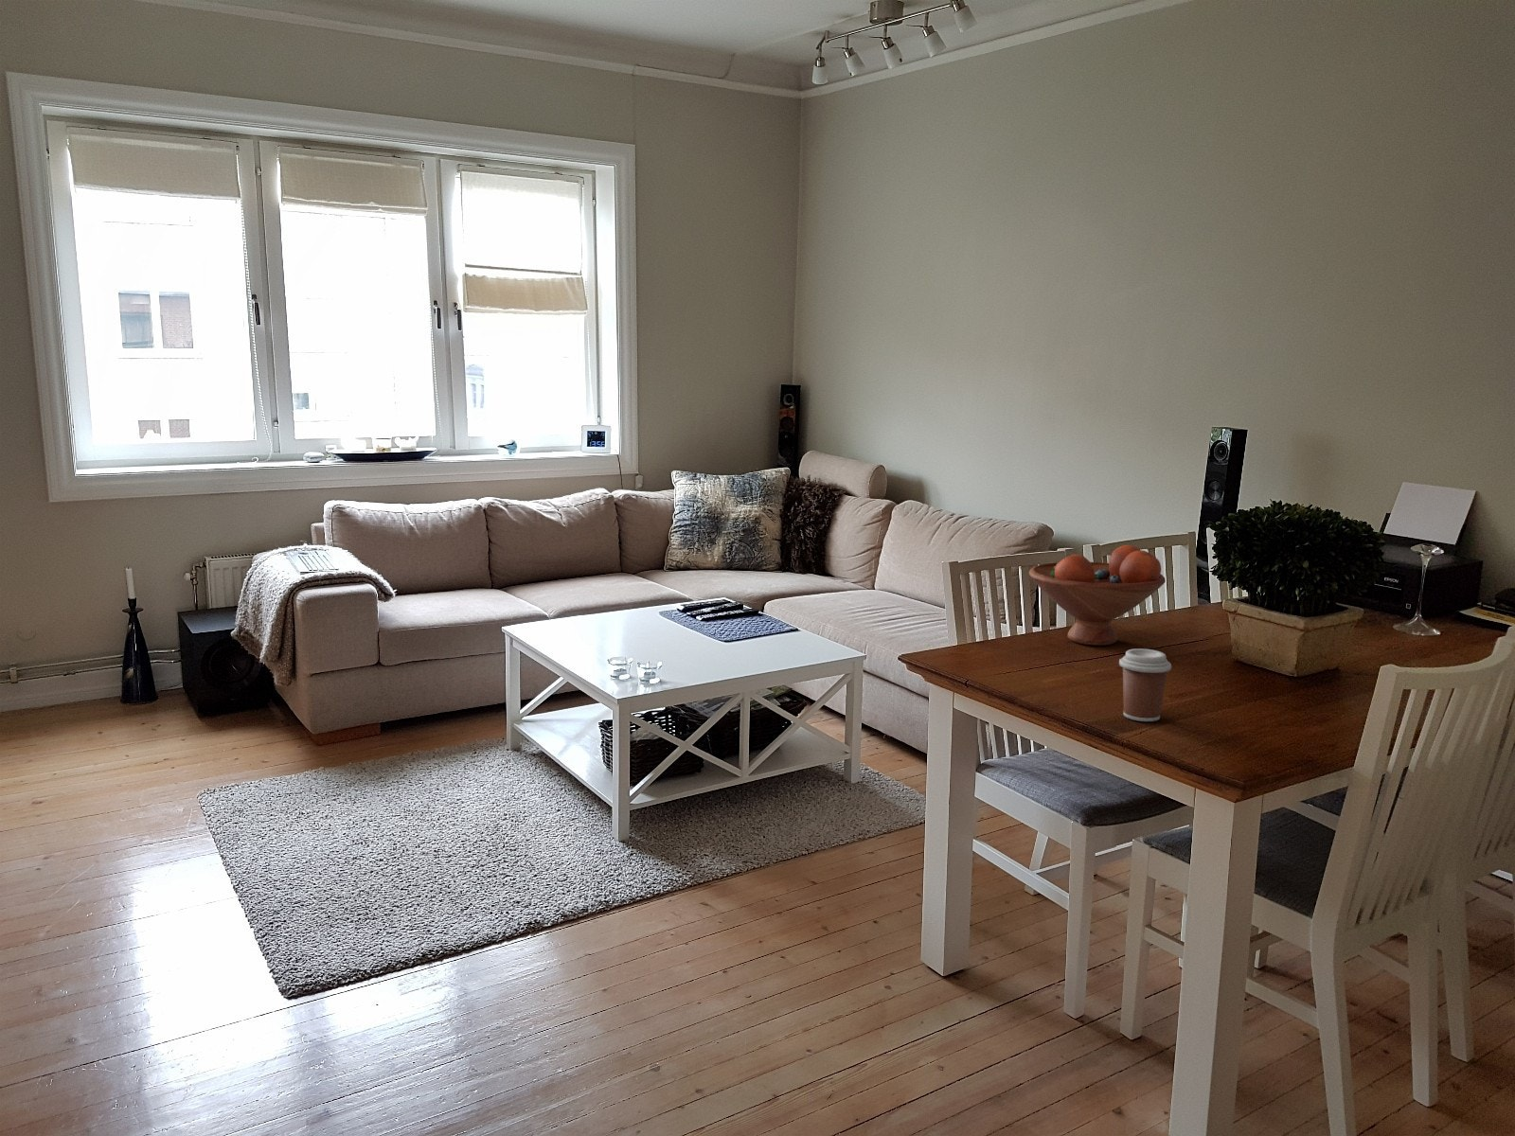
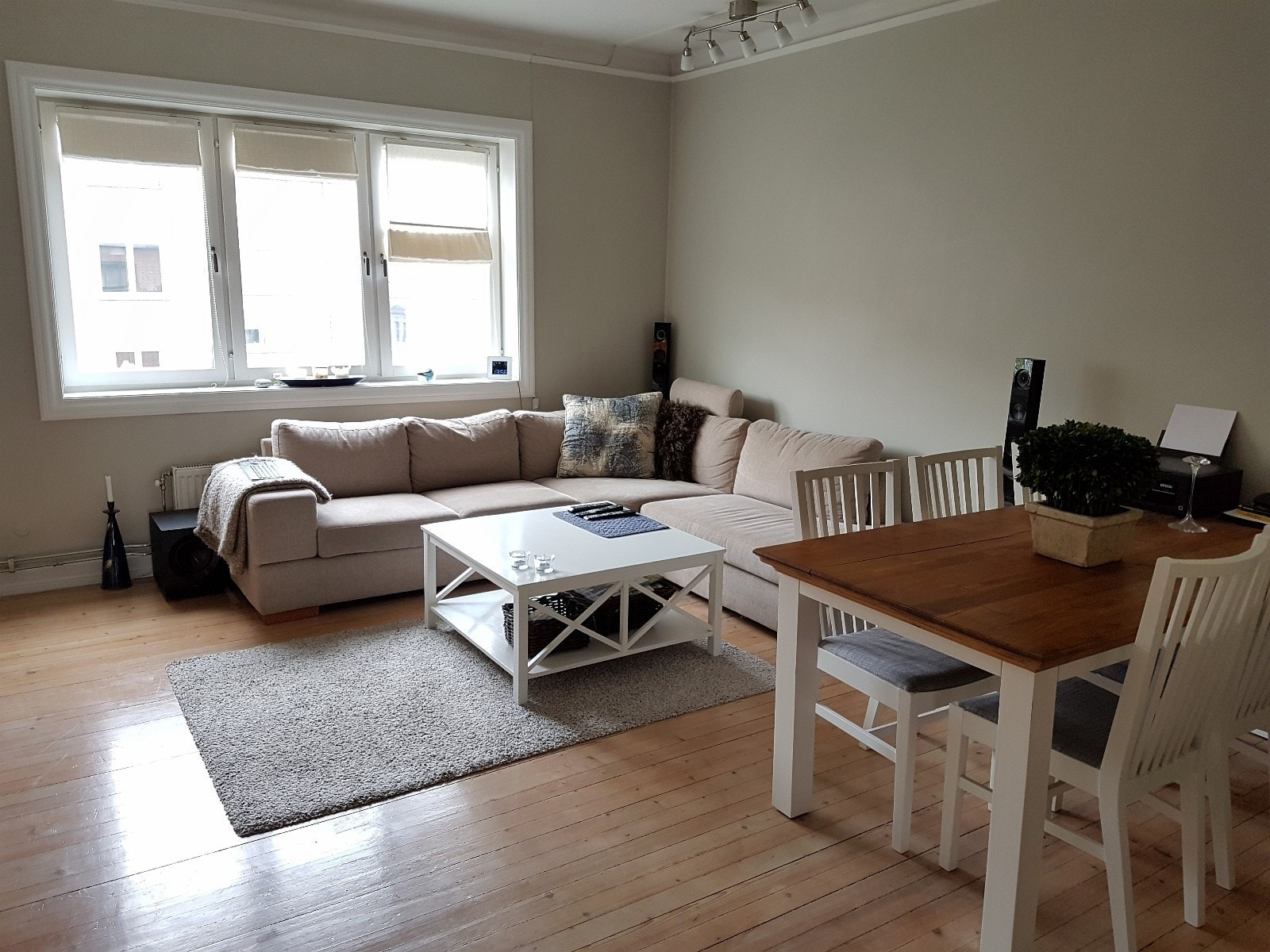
- coffee cup [1118,648,1173,722]
- fruit bowl [1028,544,1167,646]
